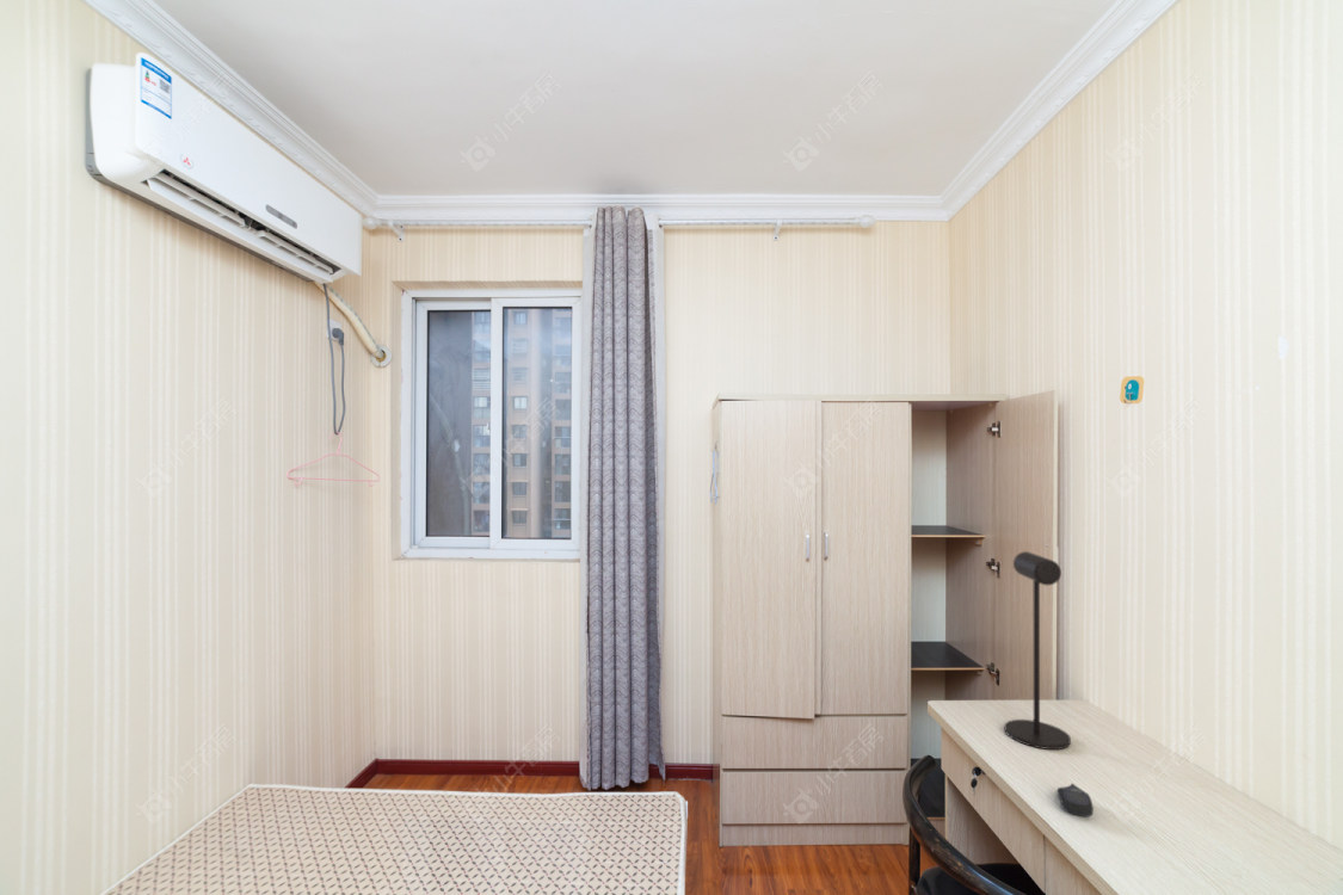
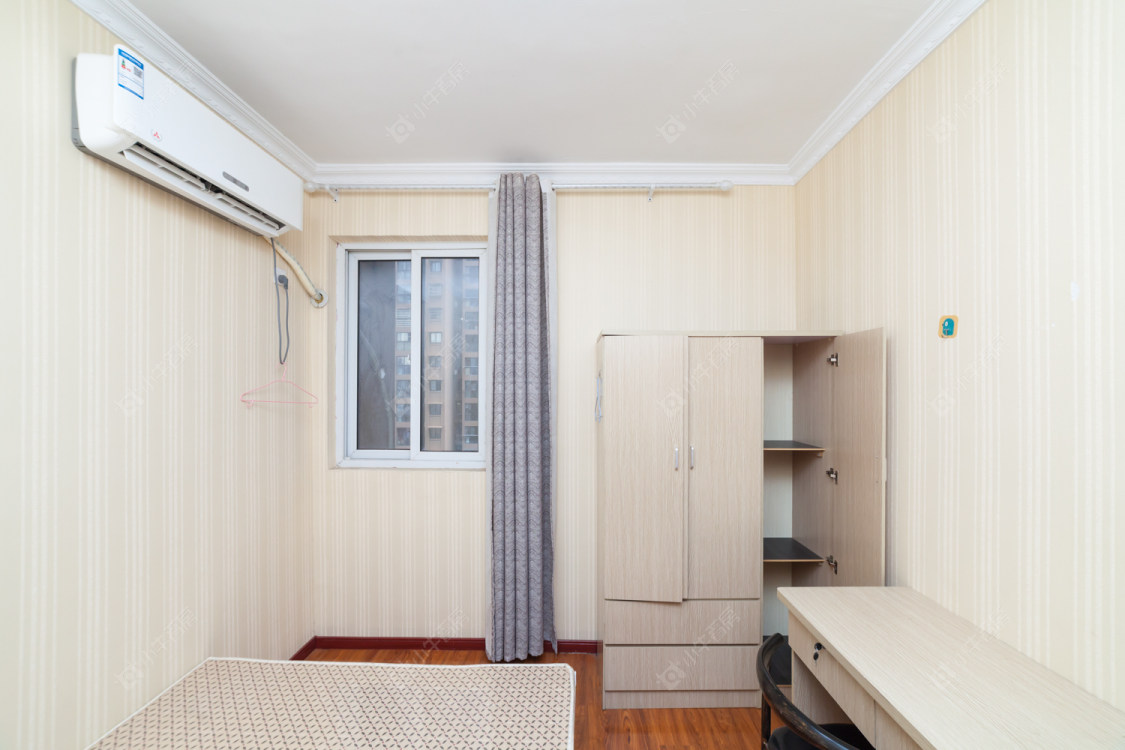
- desk lamp [1003,550,1072,751]
- computer mouse [1055,783,1095,817]
